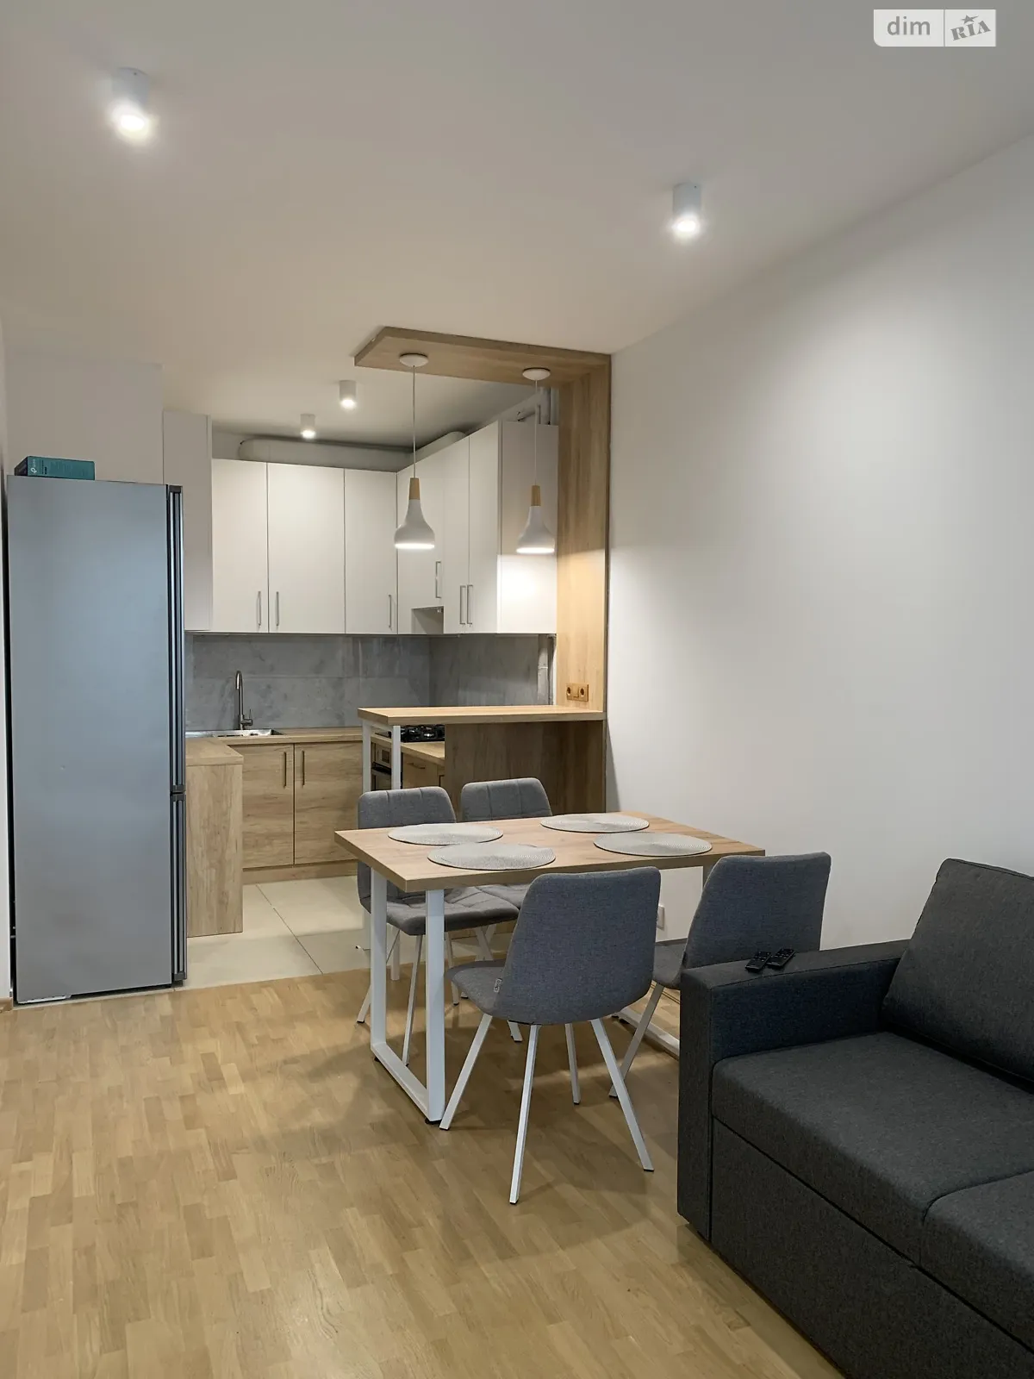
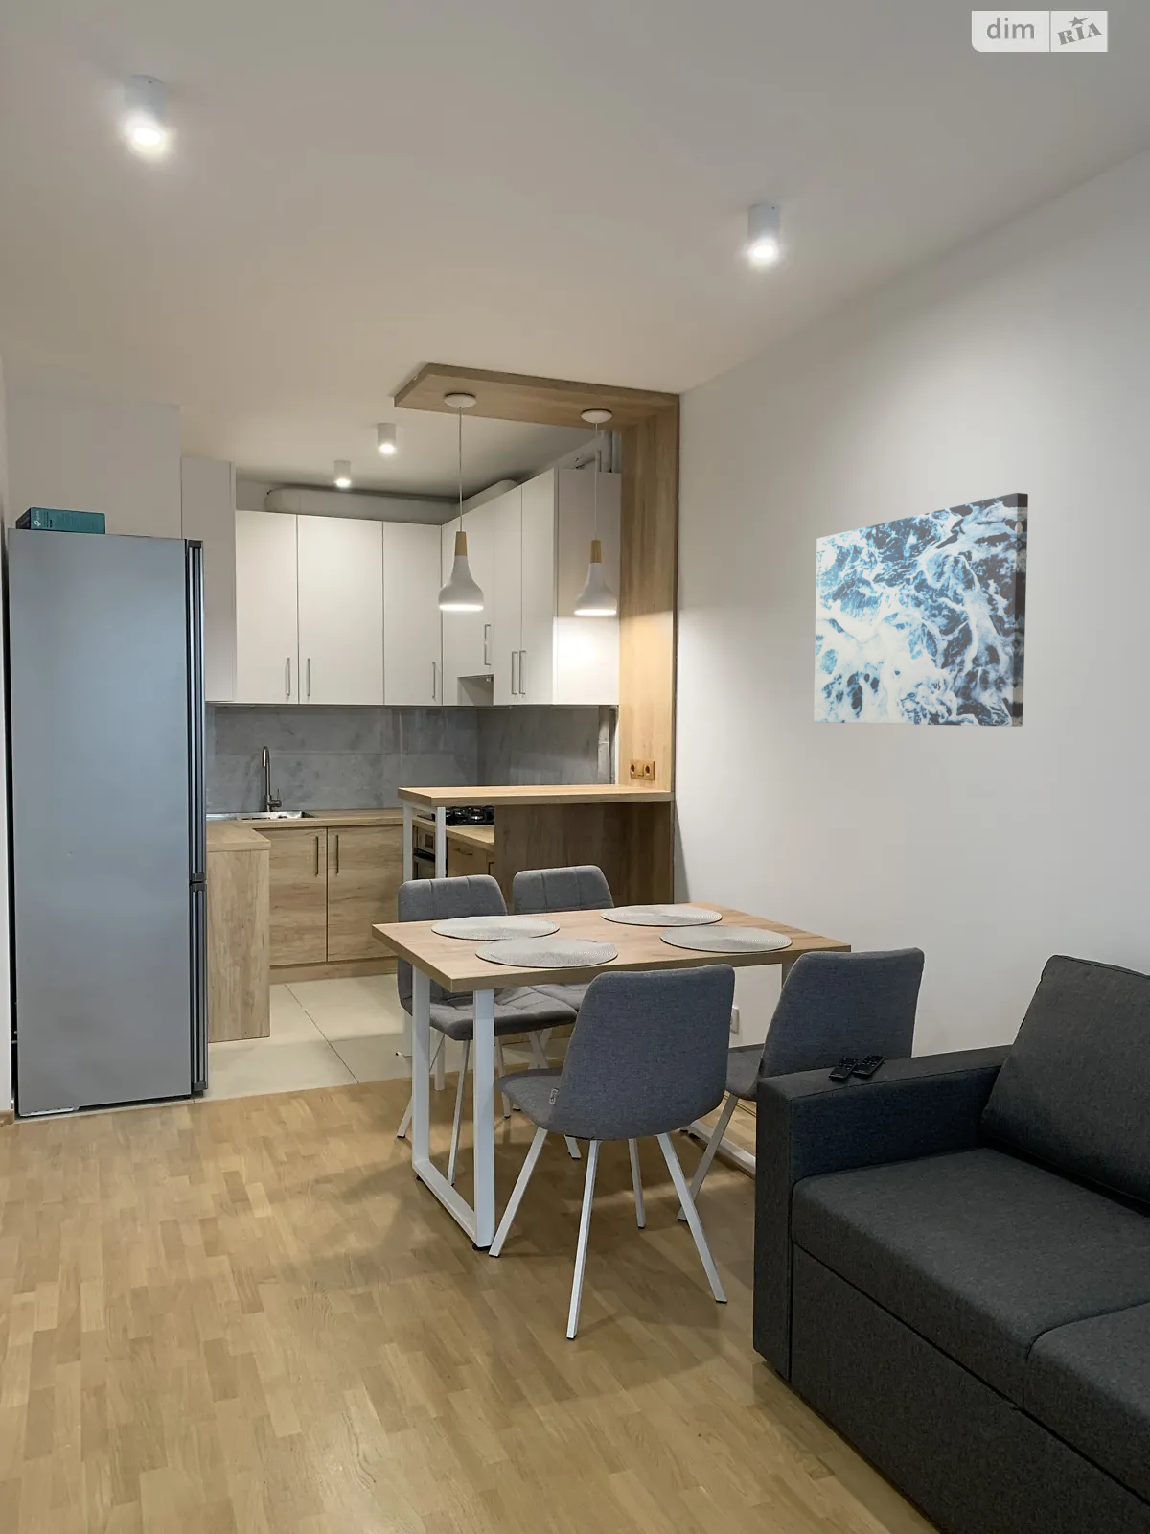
+ wall art [814,492,1029,727]
